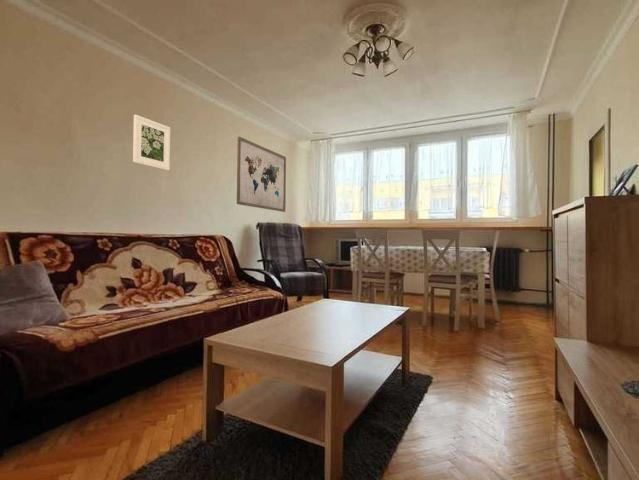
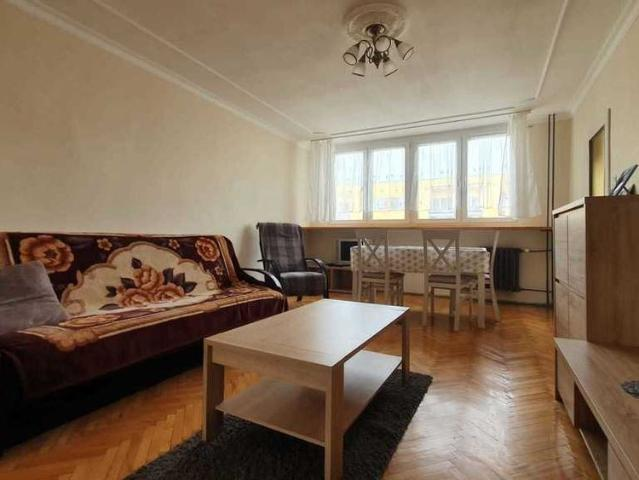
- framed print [132,114,171,171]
- wall art [236,136,287,213]
